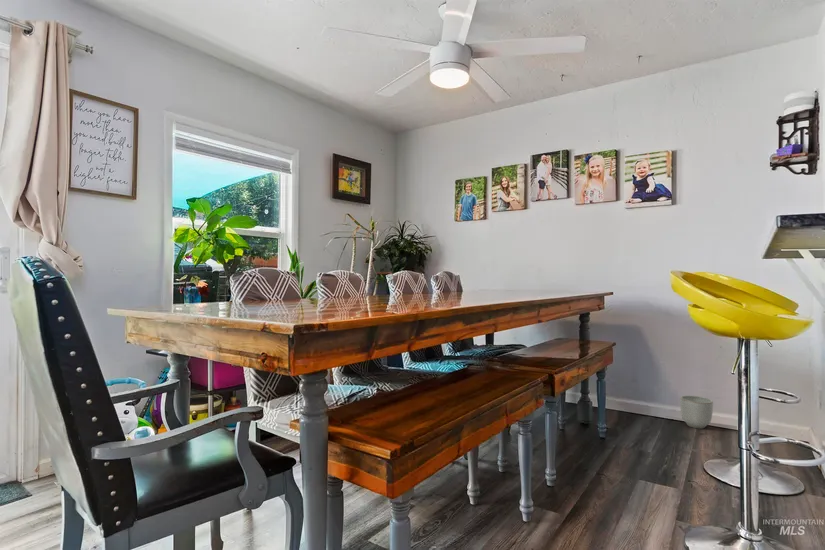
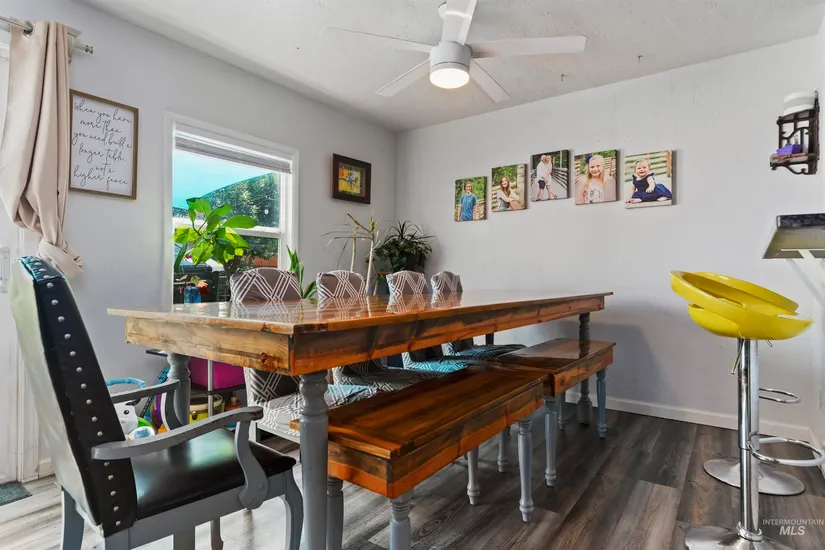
- planter [679,394,714,430]
